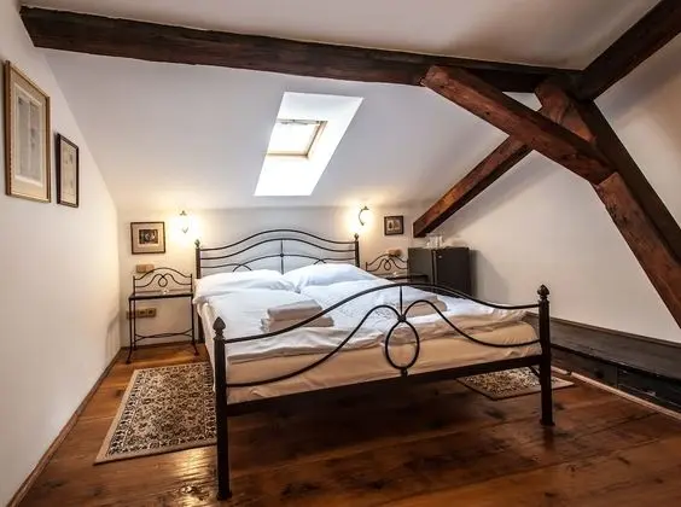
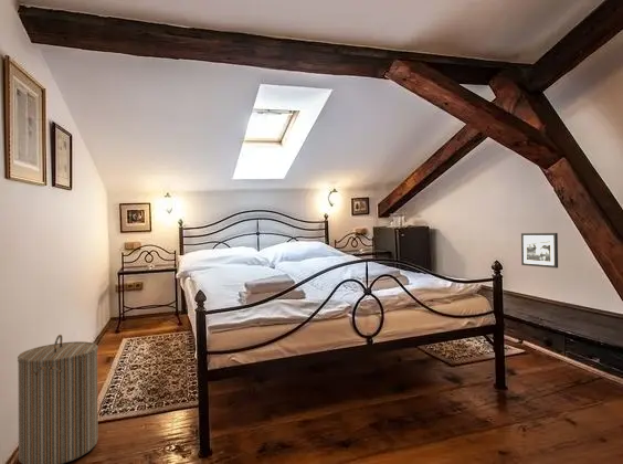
+ laundry hamper [17,334,99,464]
+ picture frame [520,232,559,270]
